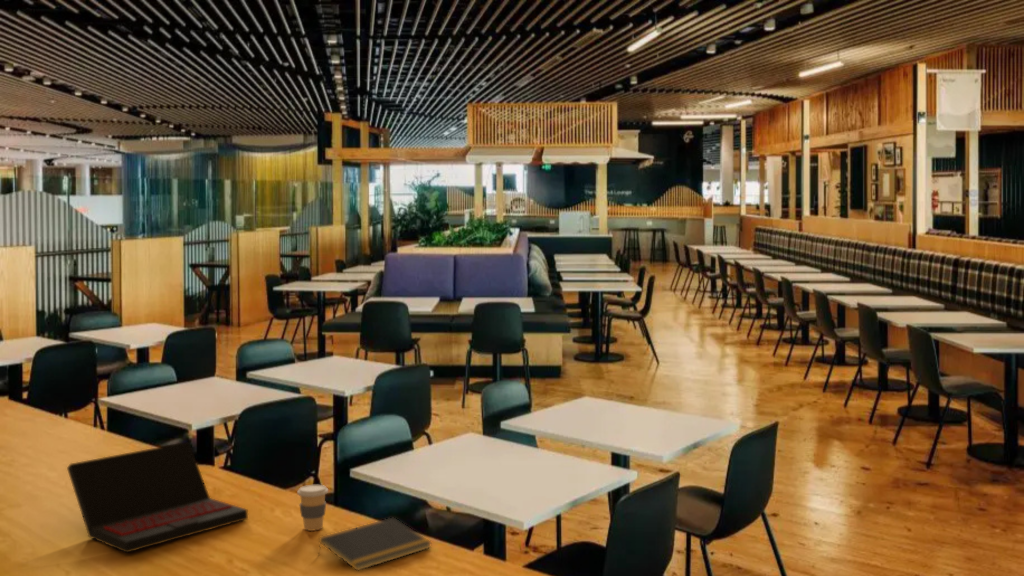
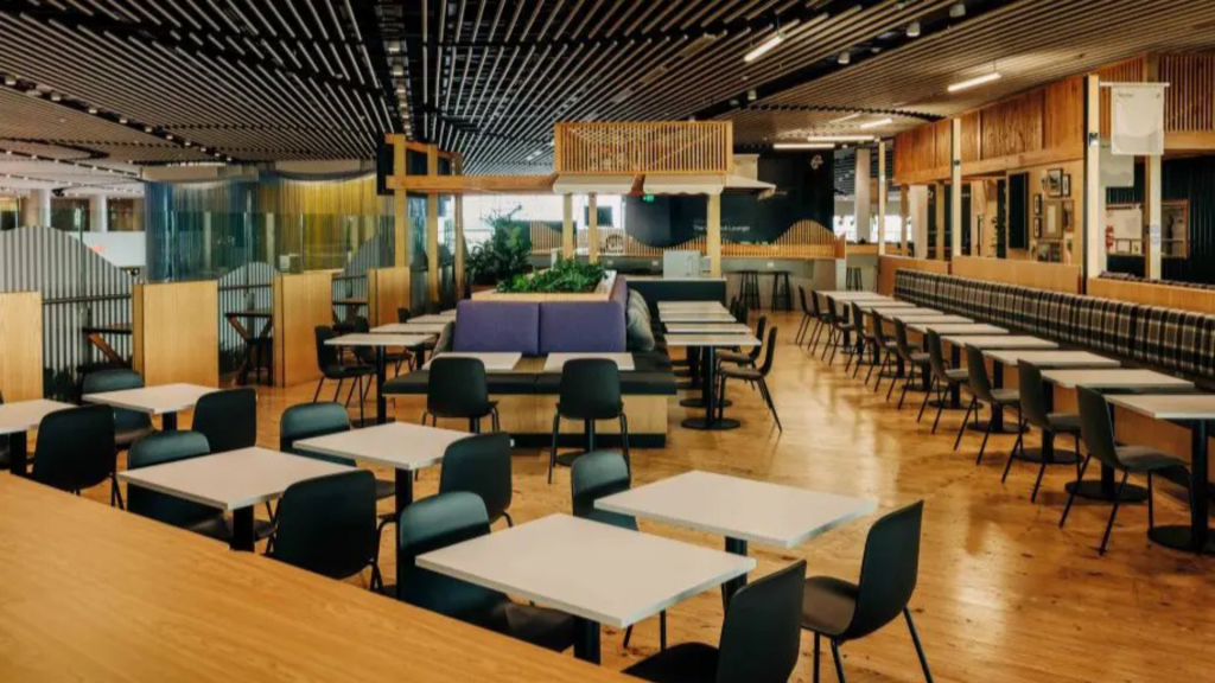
- notepad [317,517,433,572]
- laptop [66,441,249,554]
- coffee cup [296,484,329,532]
